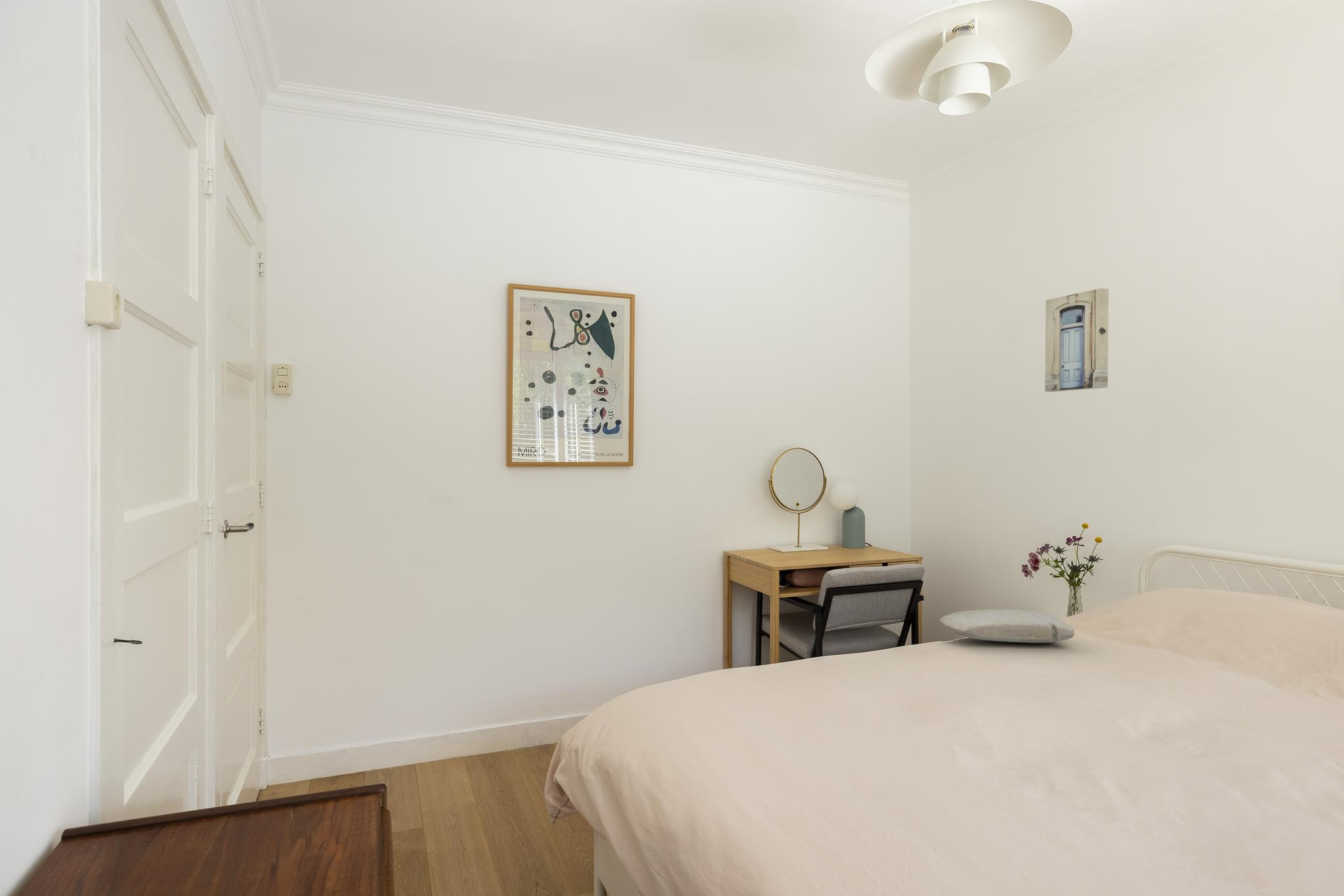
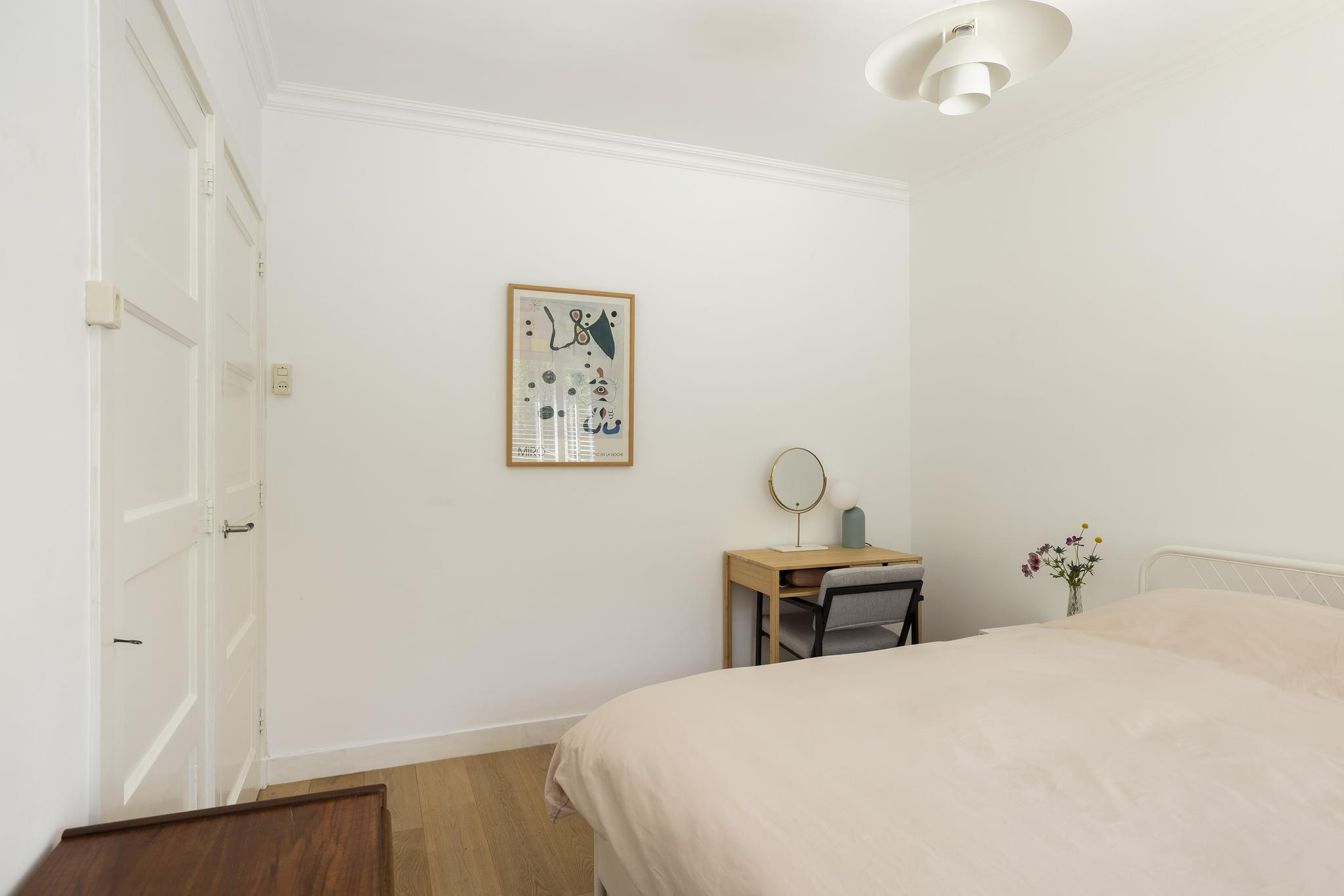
- wall art [1044,287,1109,392]
- pillow [939,609,1075,643]
